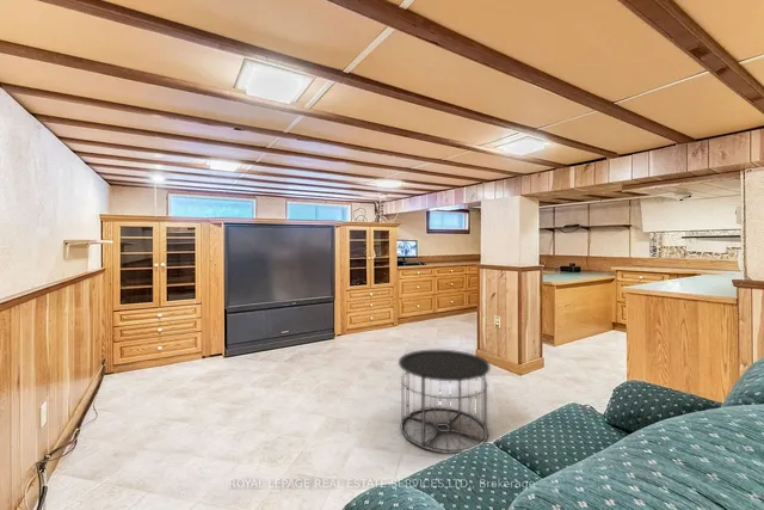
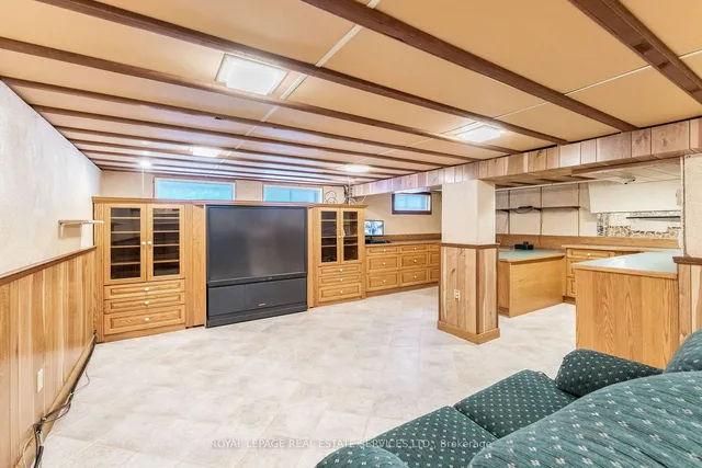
- side table [398,349,491,455]
